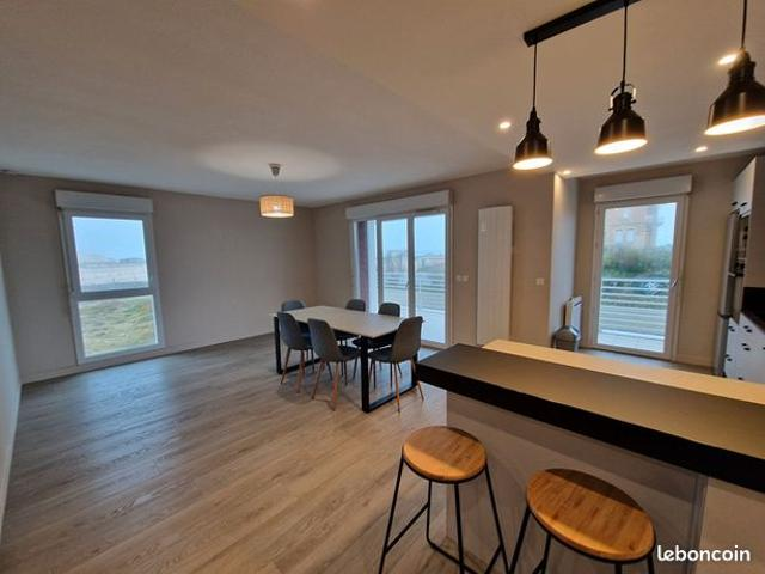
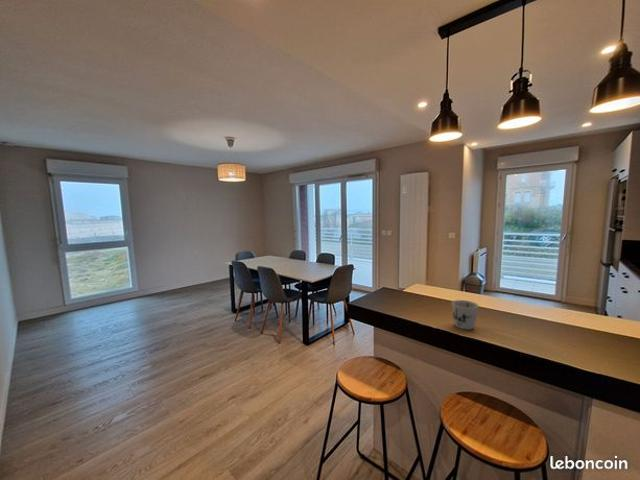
+ mug [451,299,480,331]
